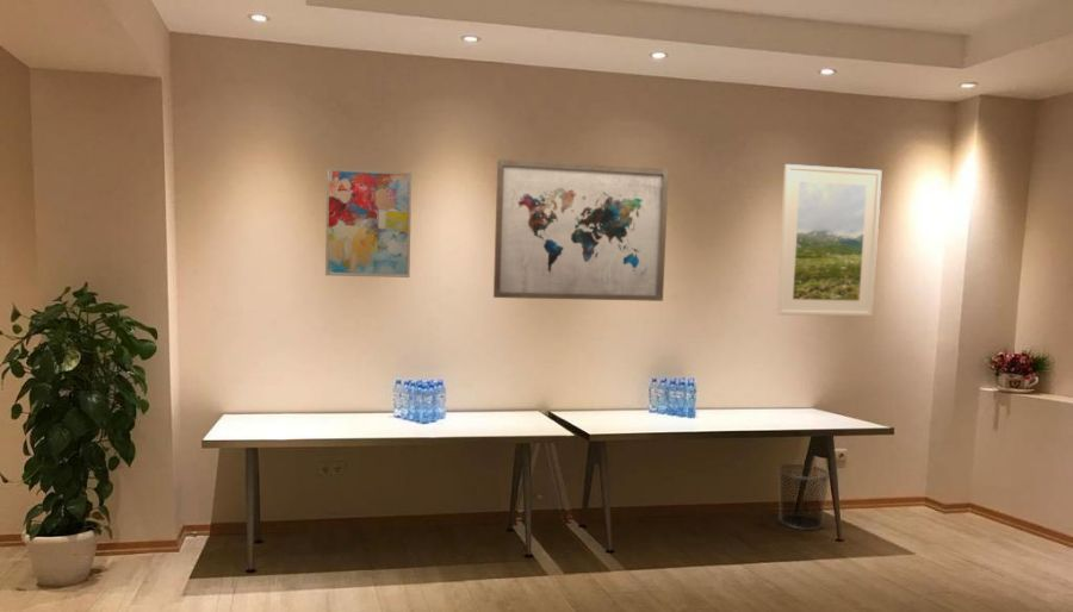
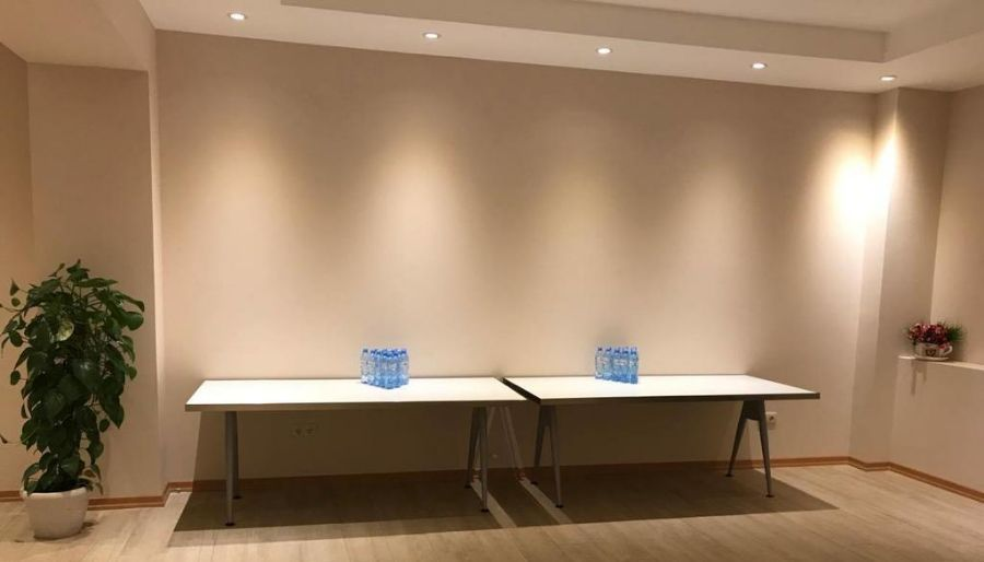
- wall art [324,167,413,279]
- wall art [492,158,670,302]
- waste bin [776,463,831,531]
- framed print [775,163,883,318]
